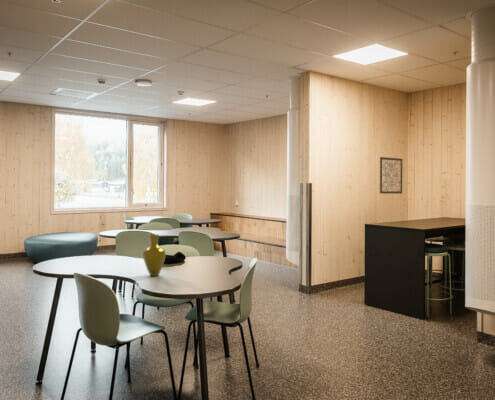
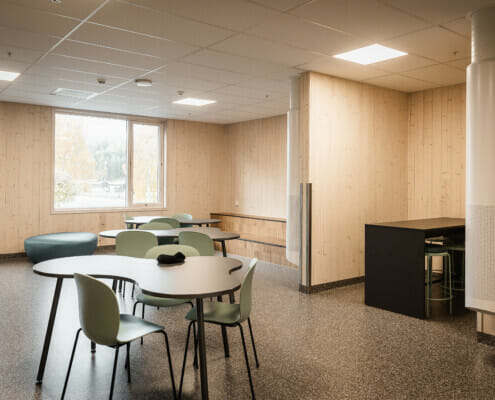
- wall art [379,156,403,195]
- vase [142,234,167,277]
